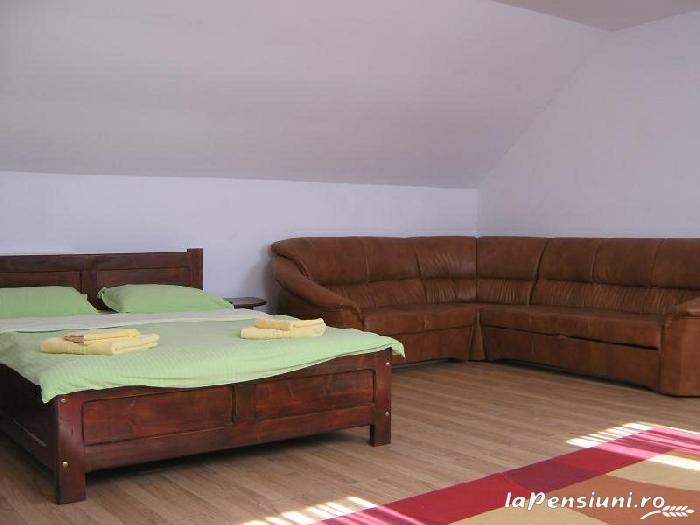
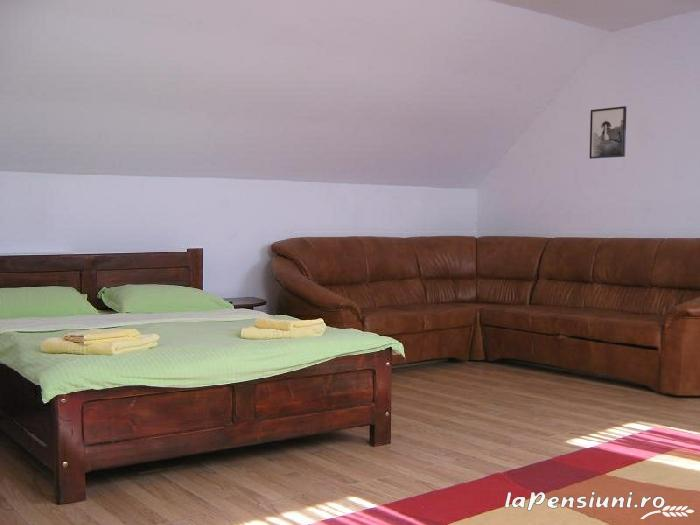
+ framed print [588,105,627,160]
